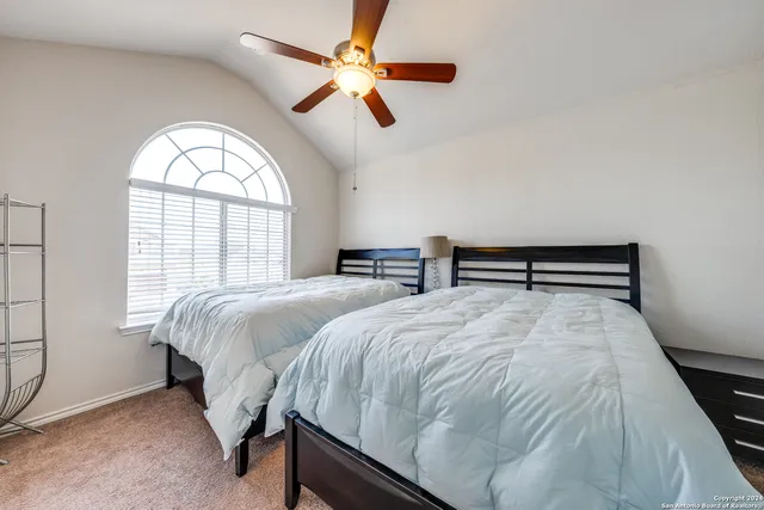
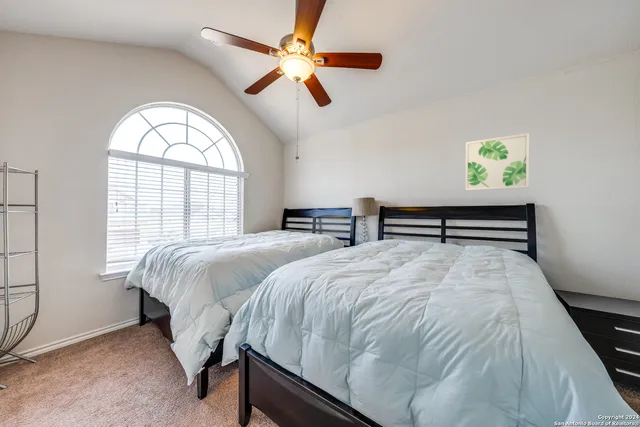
+ wall art [464,132,531,192]
